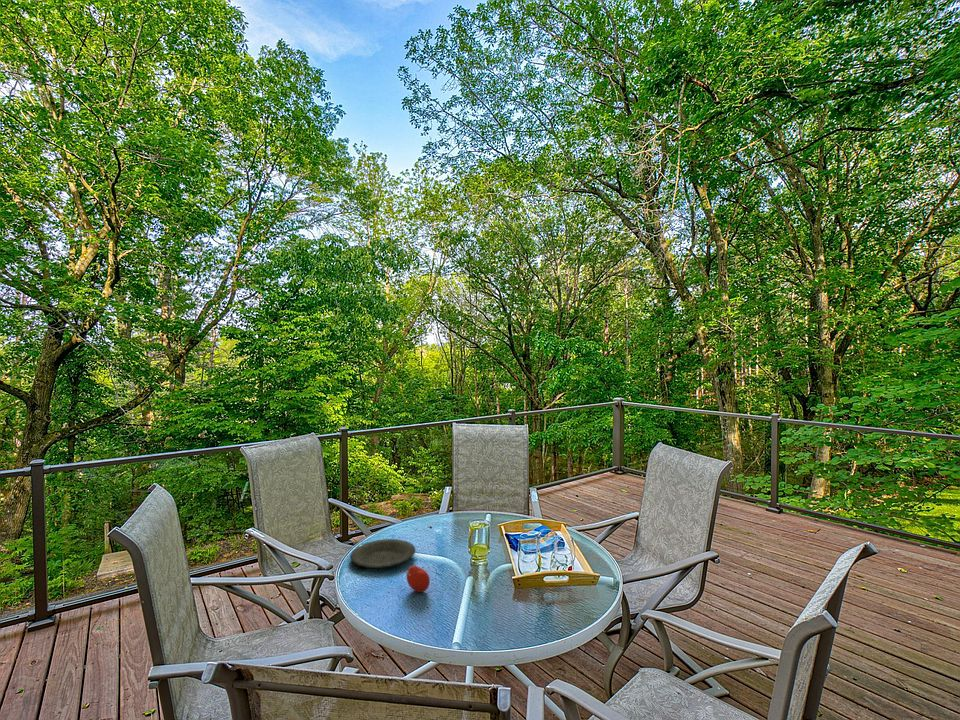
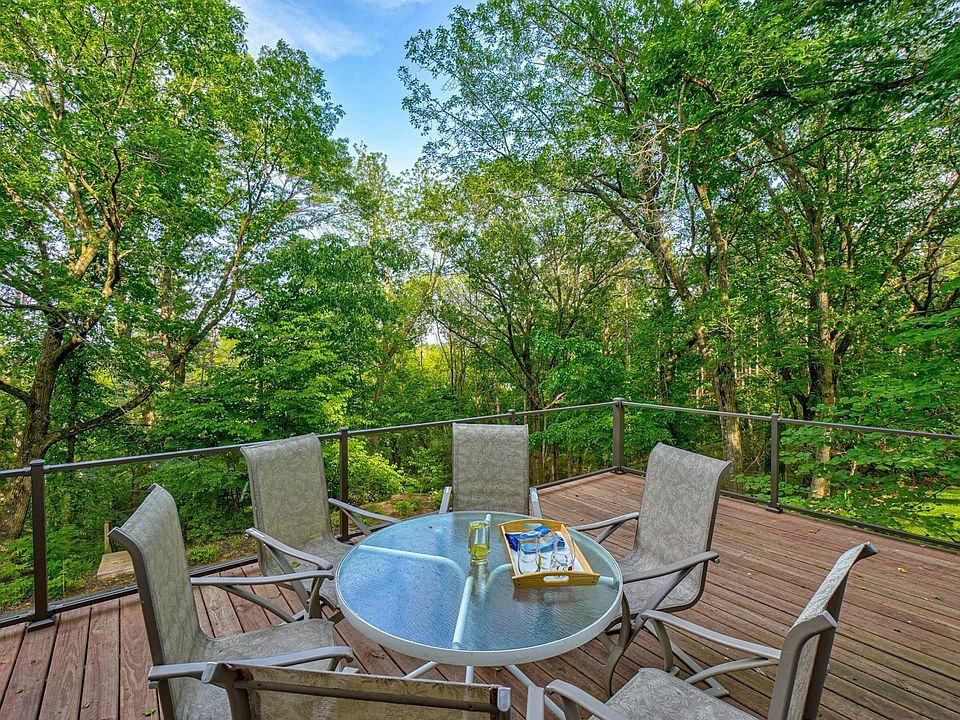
- fruit [405,564,431,593]
- plate [349,538,417,569]
